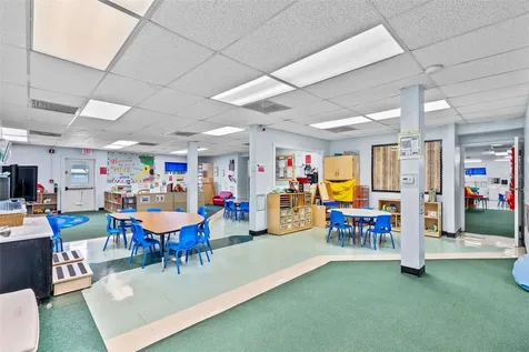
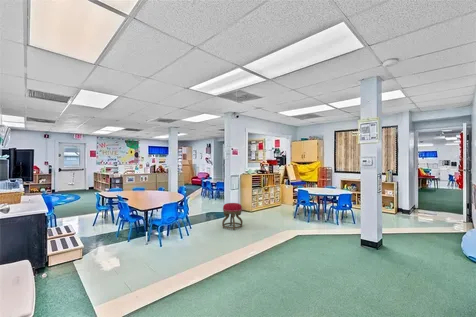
+ stool [221,202,244,231]
